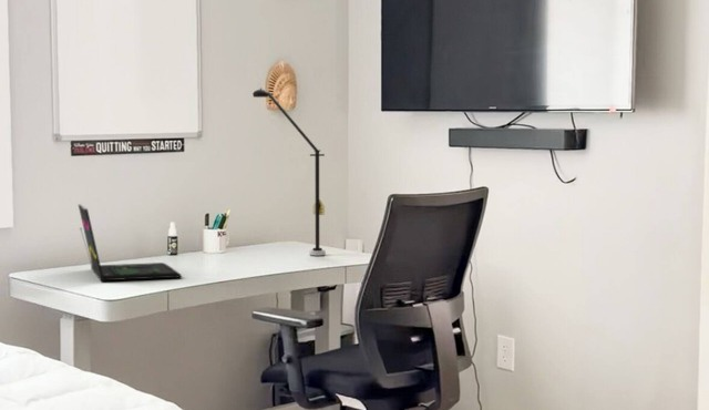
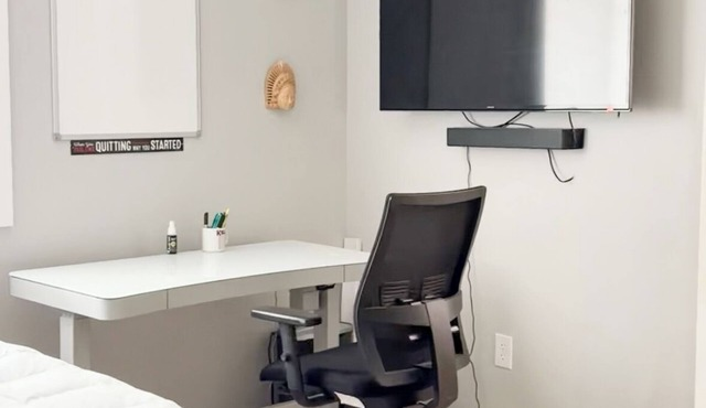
- desk lamp [251,88,327,256]
- laptop [78,203,183,281]
